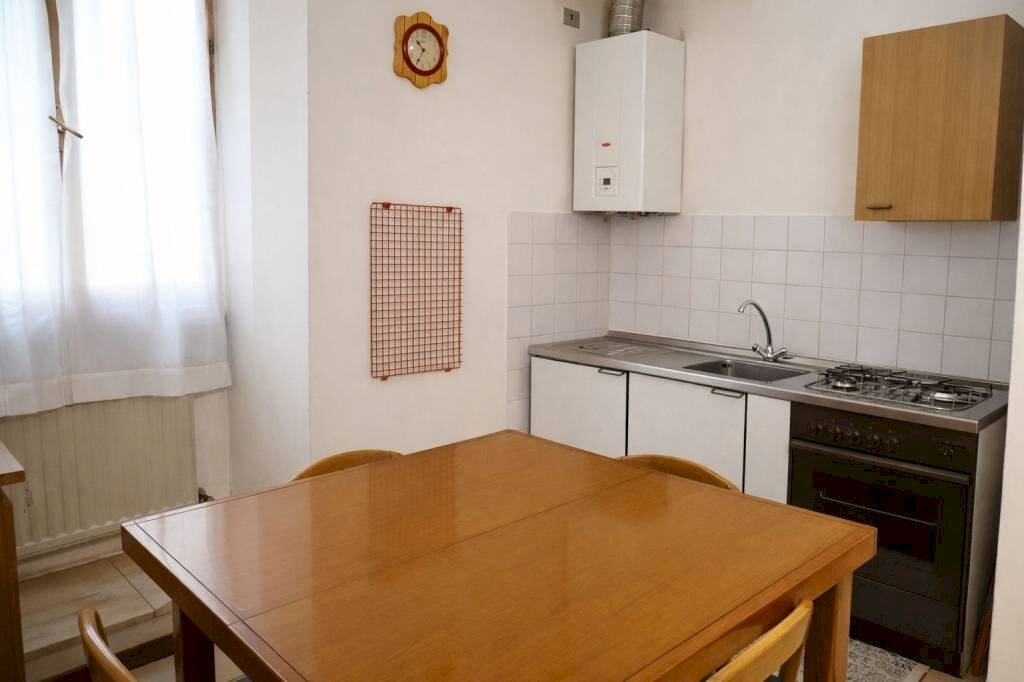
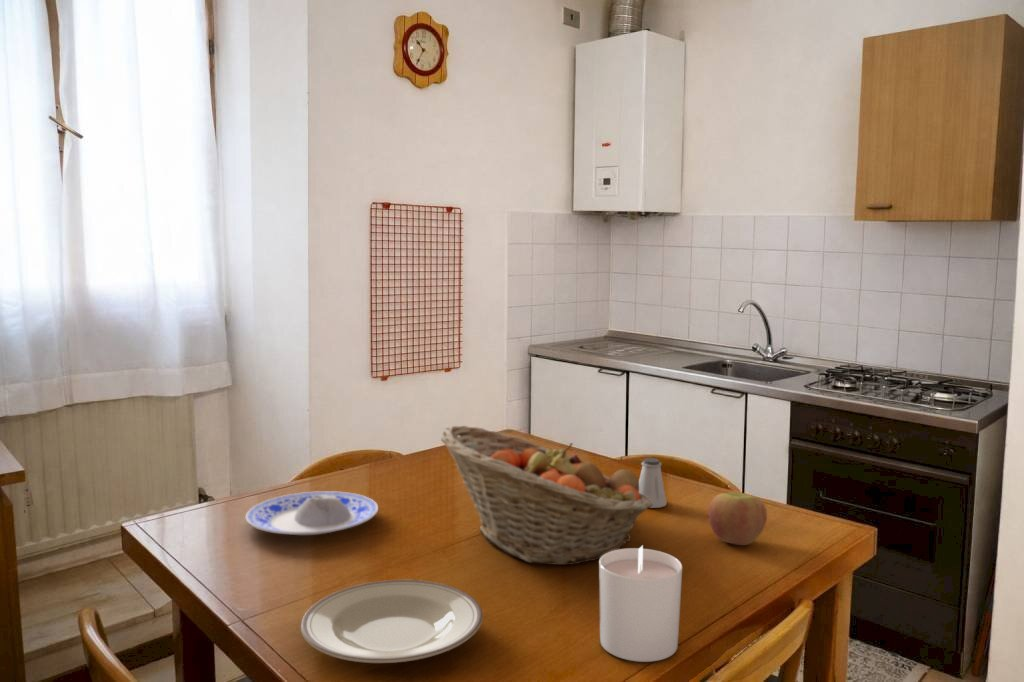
+ saltshaker [638,457,668,509]
+ plate [300,579,484,664]
+ plate [245,490,379,536]
+ apple [707,492,768,546]
+ fruit basket [440,425,652,566]
+ candle [598,545,683,663]
